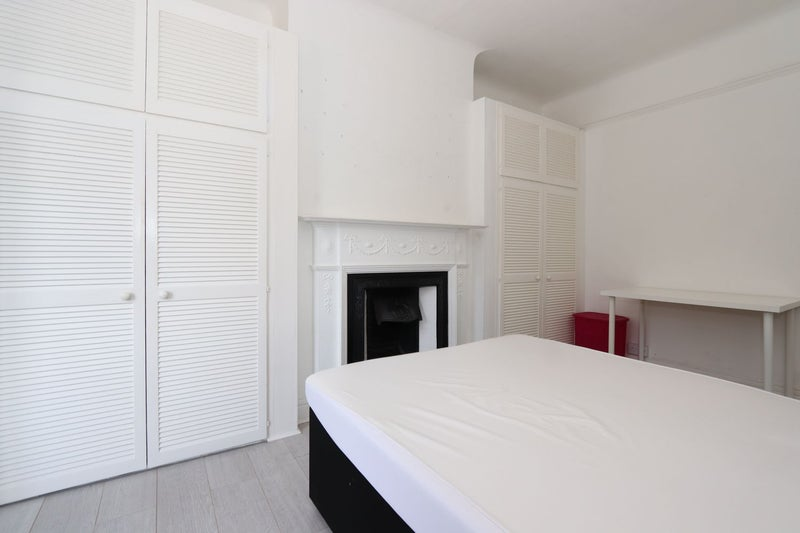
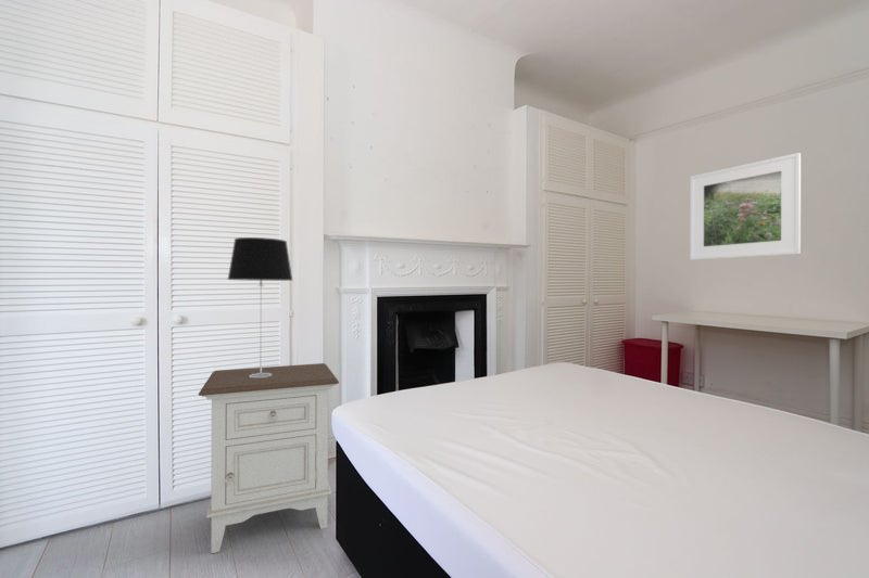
+ nightstand [198,362,340,555]
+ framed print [689,152,802,261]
+ table lamp [227,236,293,377]
